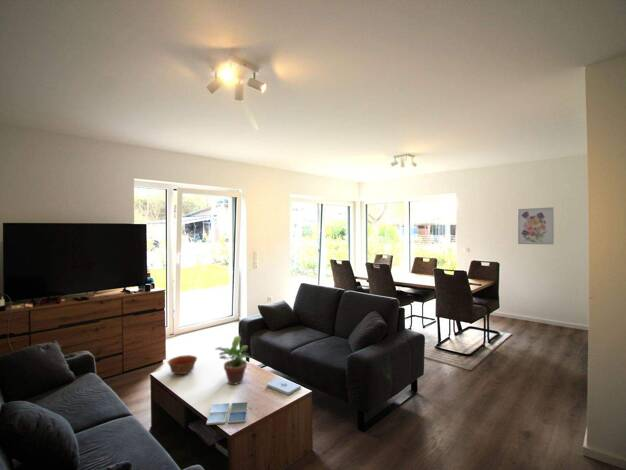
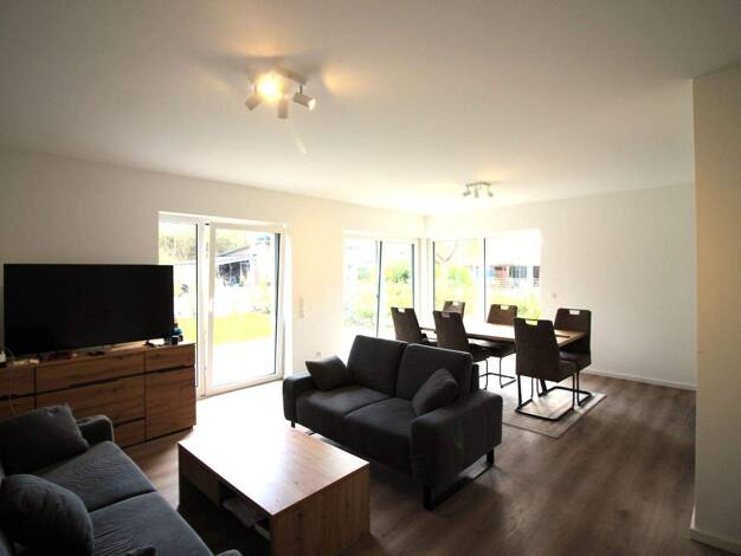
- notepad [266,377,302,396]
- potted plant [214,335,253,385]
- drink coaster [205,401,249,426]
- bowl [167,354,198,375]
- wall art [517,206,555,245]
